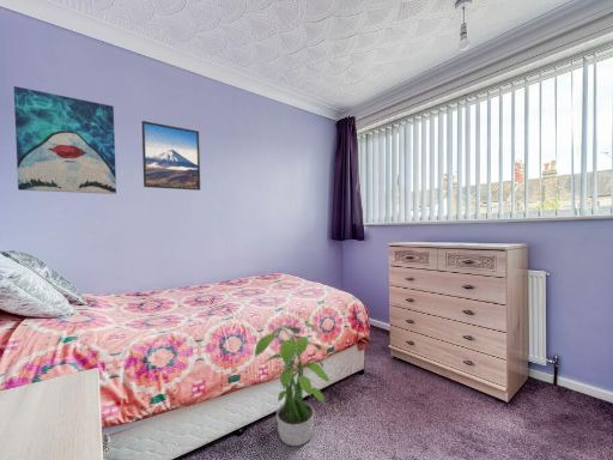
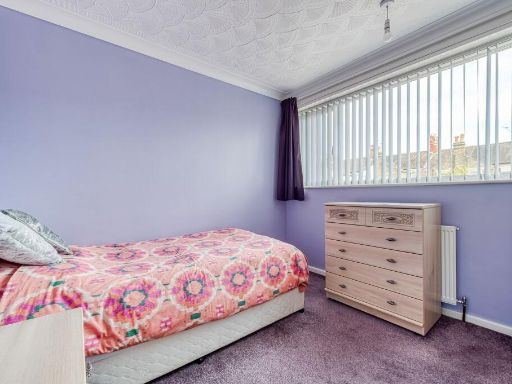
- wall art [13,85,117,195]
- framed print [140,120,201,192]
- potted plant [253,321,332,447]
